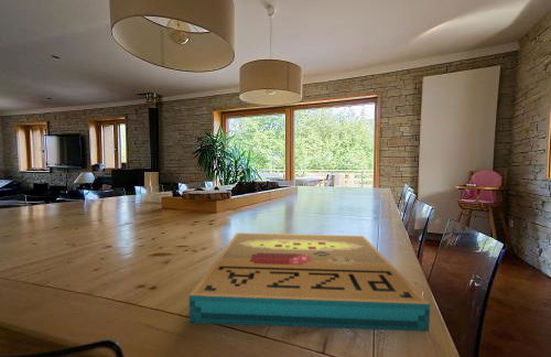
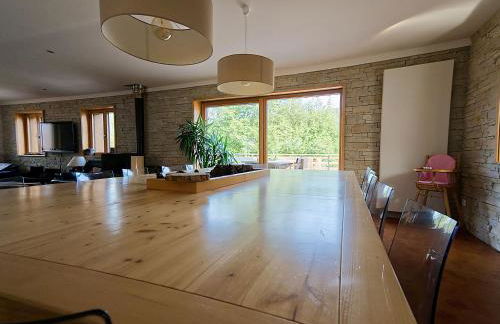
- pizza box [188,231,431,333]
